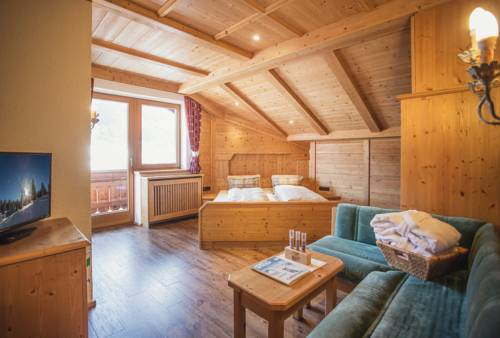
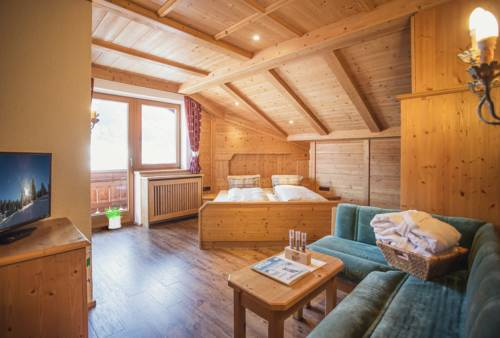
+ potted plant [105,206,124,230]
